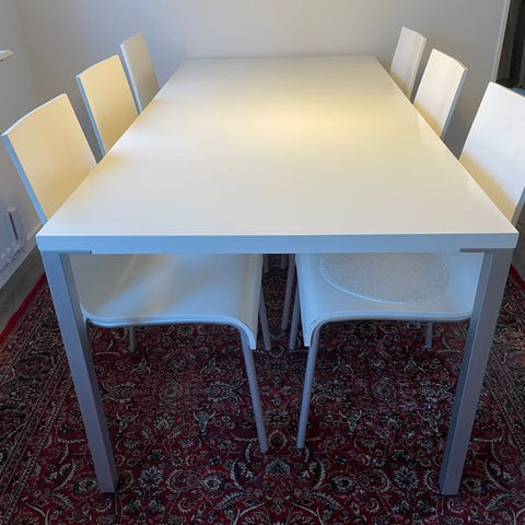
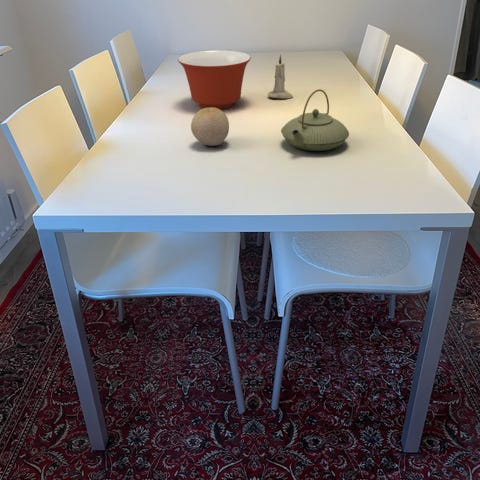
+ fruit [190,107,230,147]
+ candle [267,54,294,100]
+ mixing bowl [177,49,252,110]
+ teapot [280,88,350,152]
